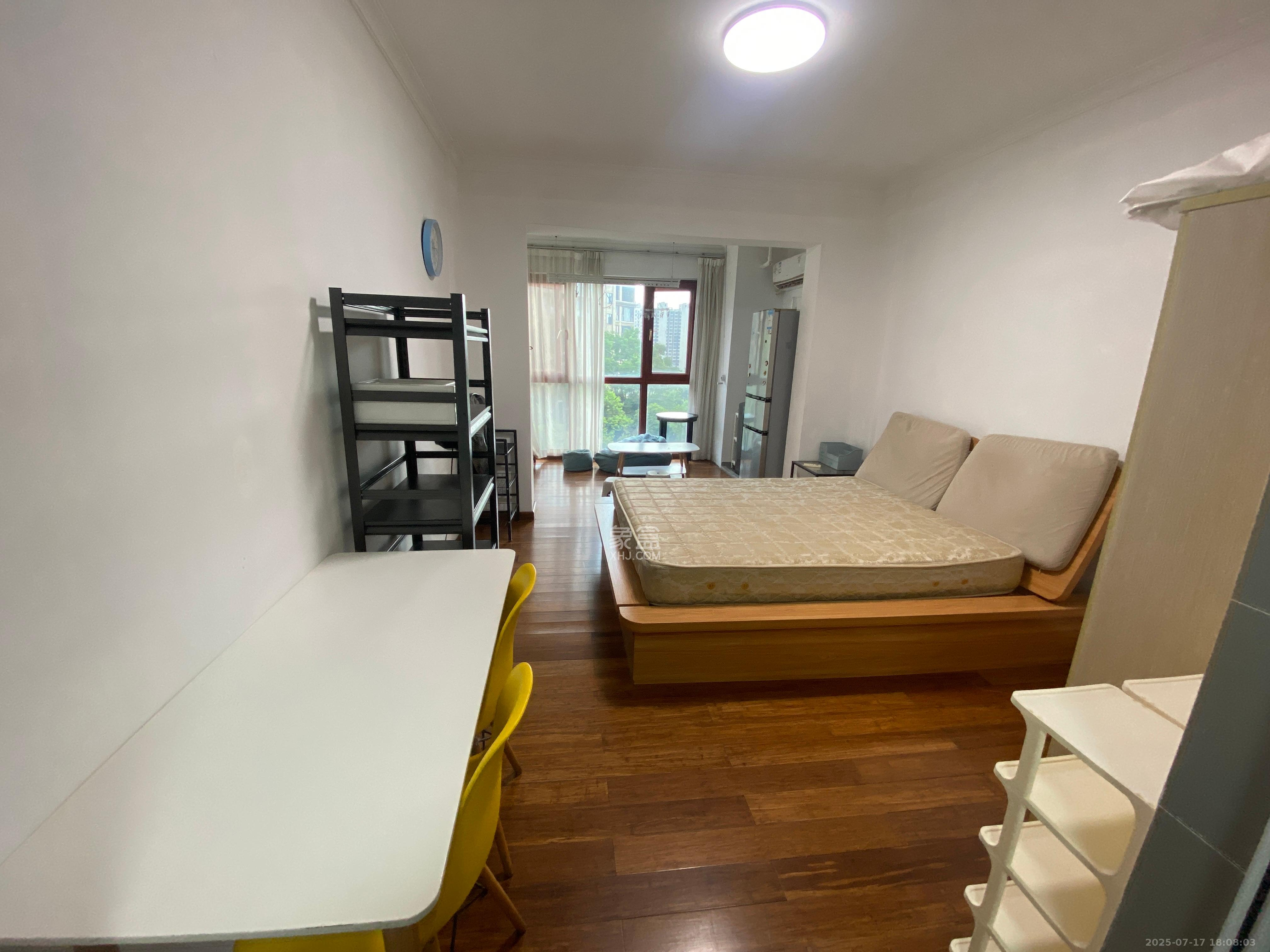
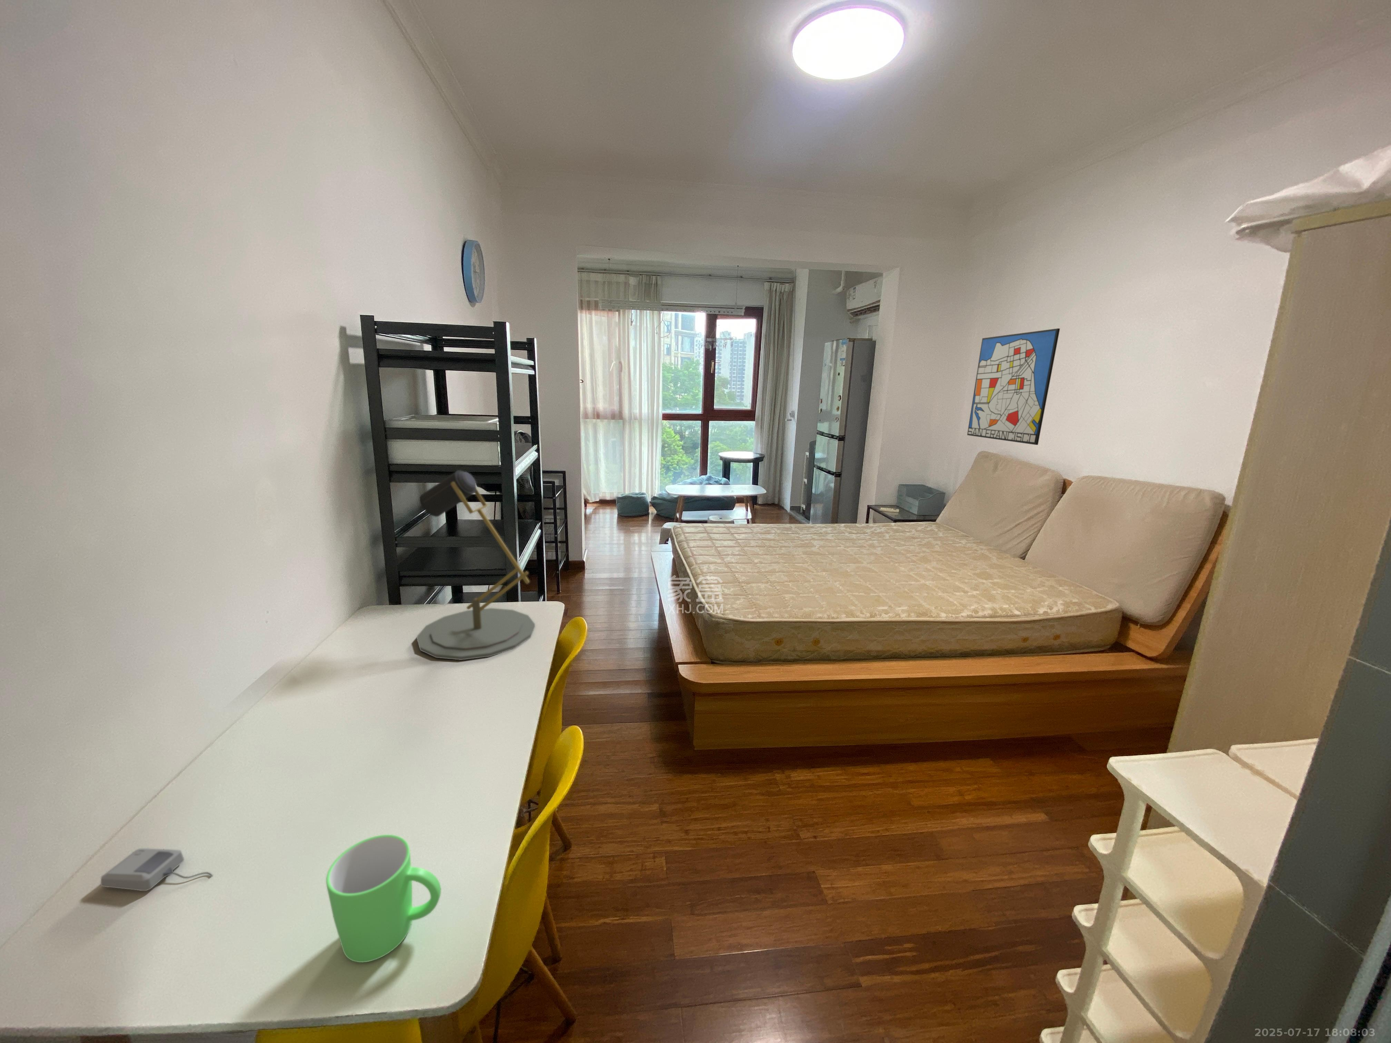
+ wall art [967,328,1060,445]
+ mug [325,835,441,963]
+ desk lamp [416,470,536,661]
+ computer mouse [101,848,214,891]
